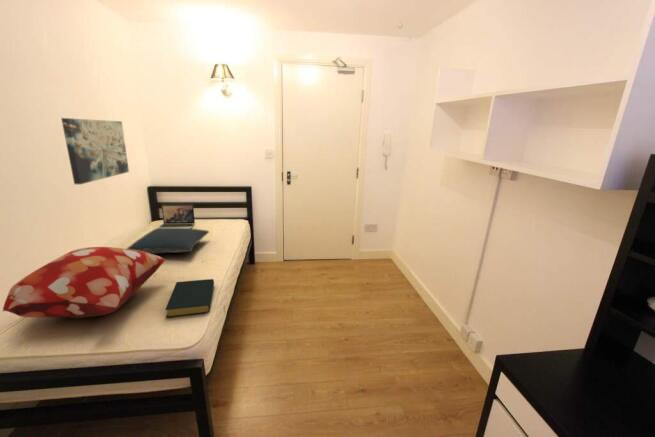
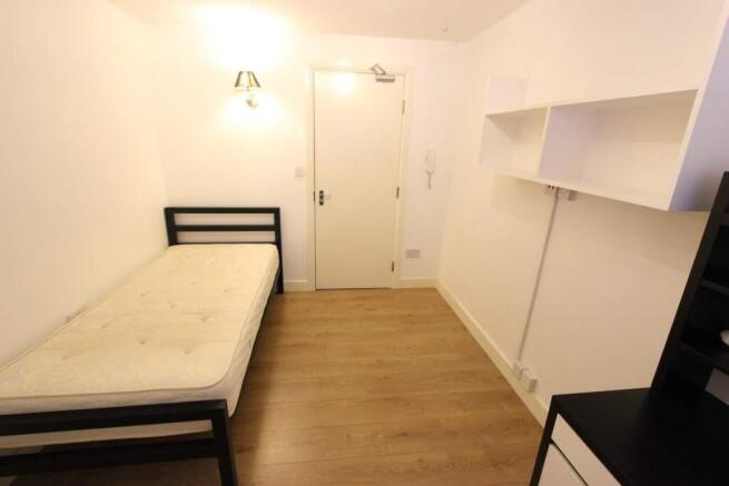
- wall art [60,117,130,185]
- laptop [158,203,196,228]
- hardback book [165,278,215,318]
- decorative pillow [1,246,166,319]
- pillow [126,227,210,254]
